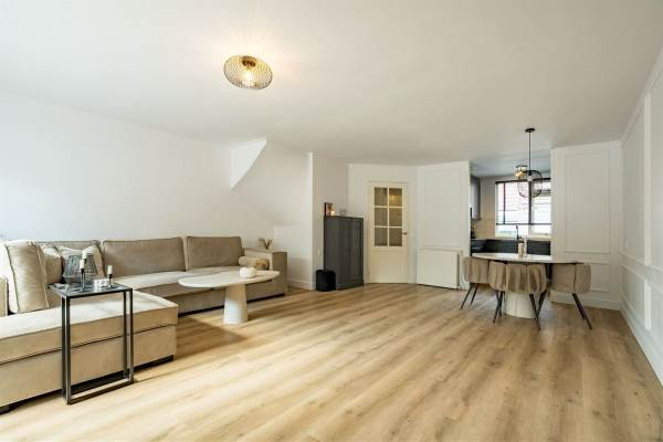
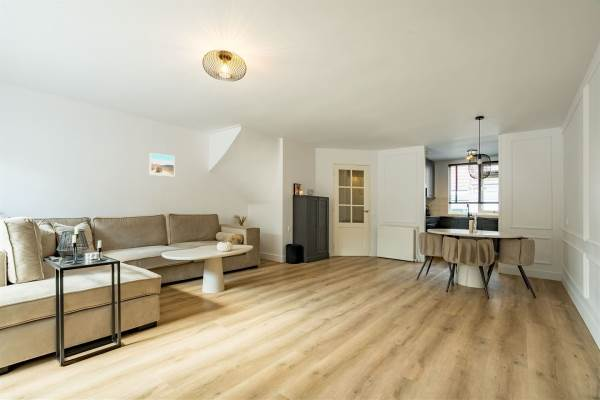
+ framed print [149,152,176,177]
